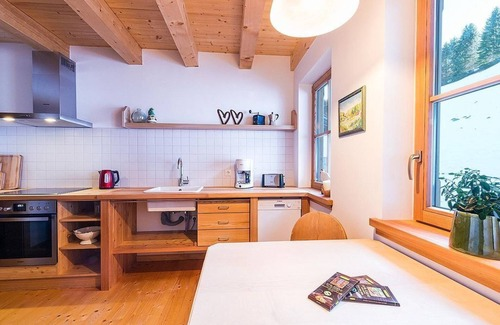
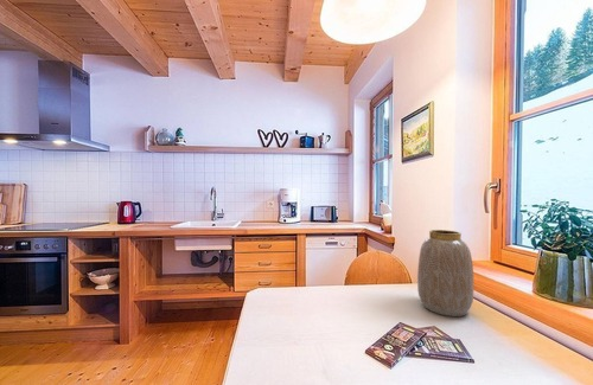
+ vase [416,229,474,317]
